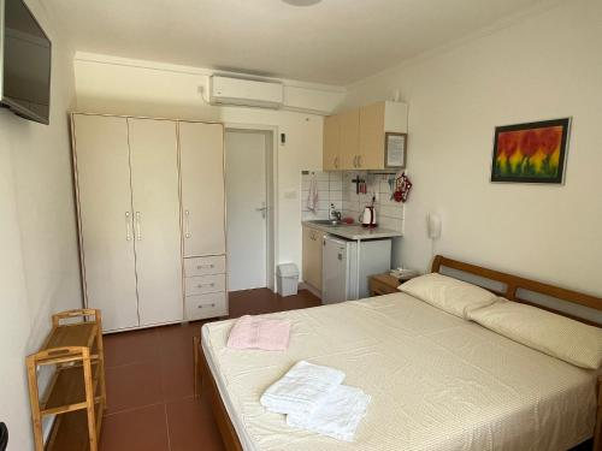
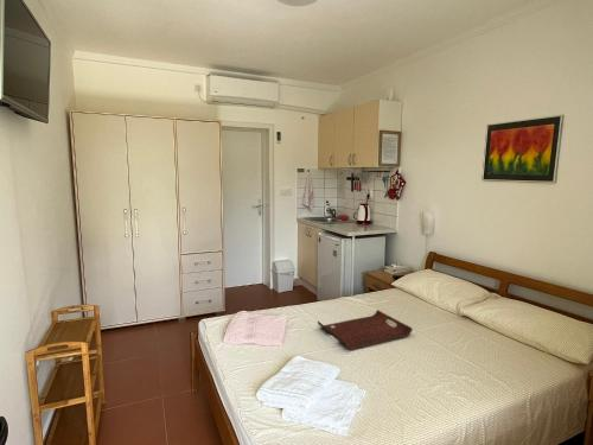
+ serving tray [317,309,414,350]
